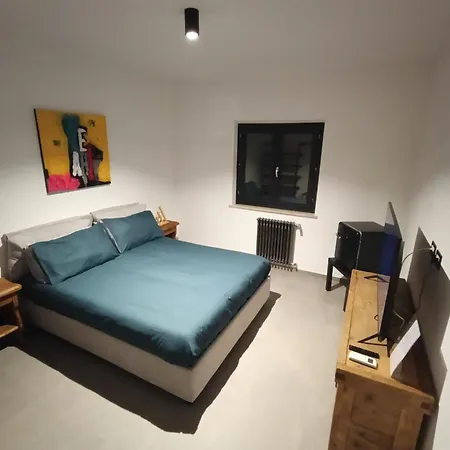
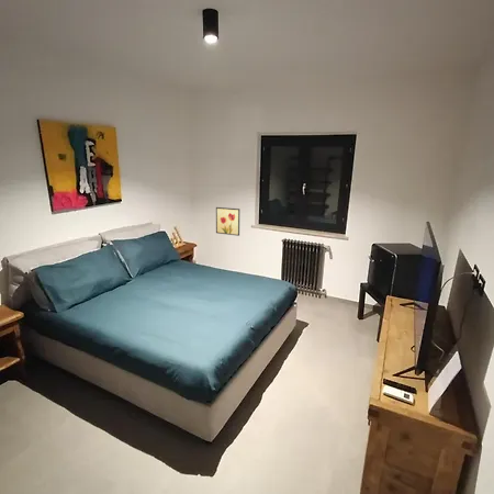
+ wall art [215,206,240,237]
